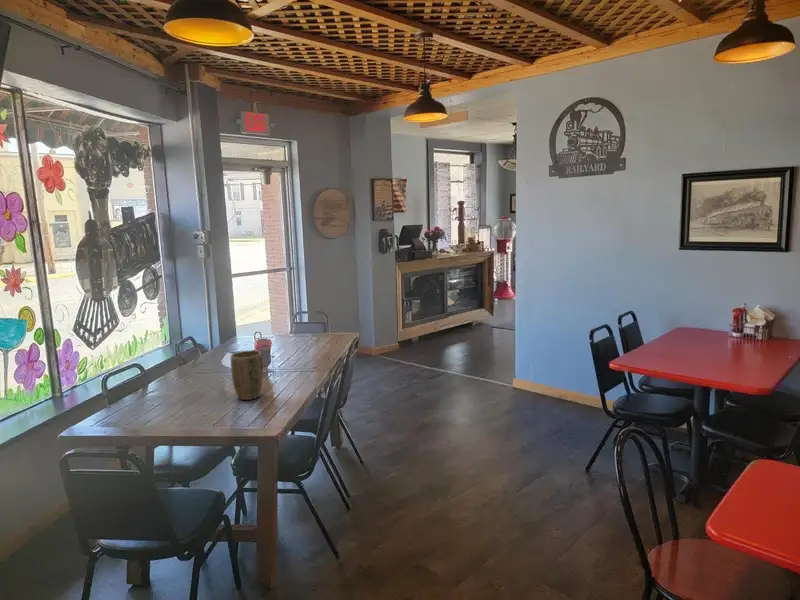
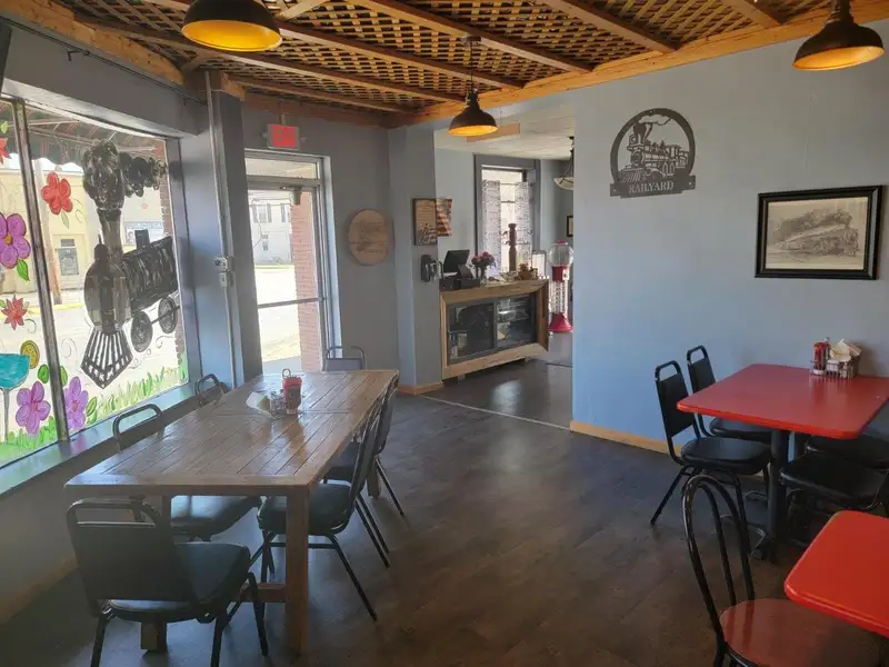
- plant pot [230,349,264,401]
